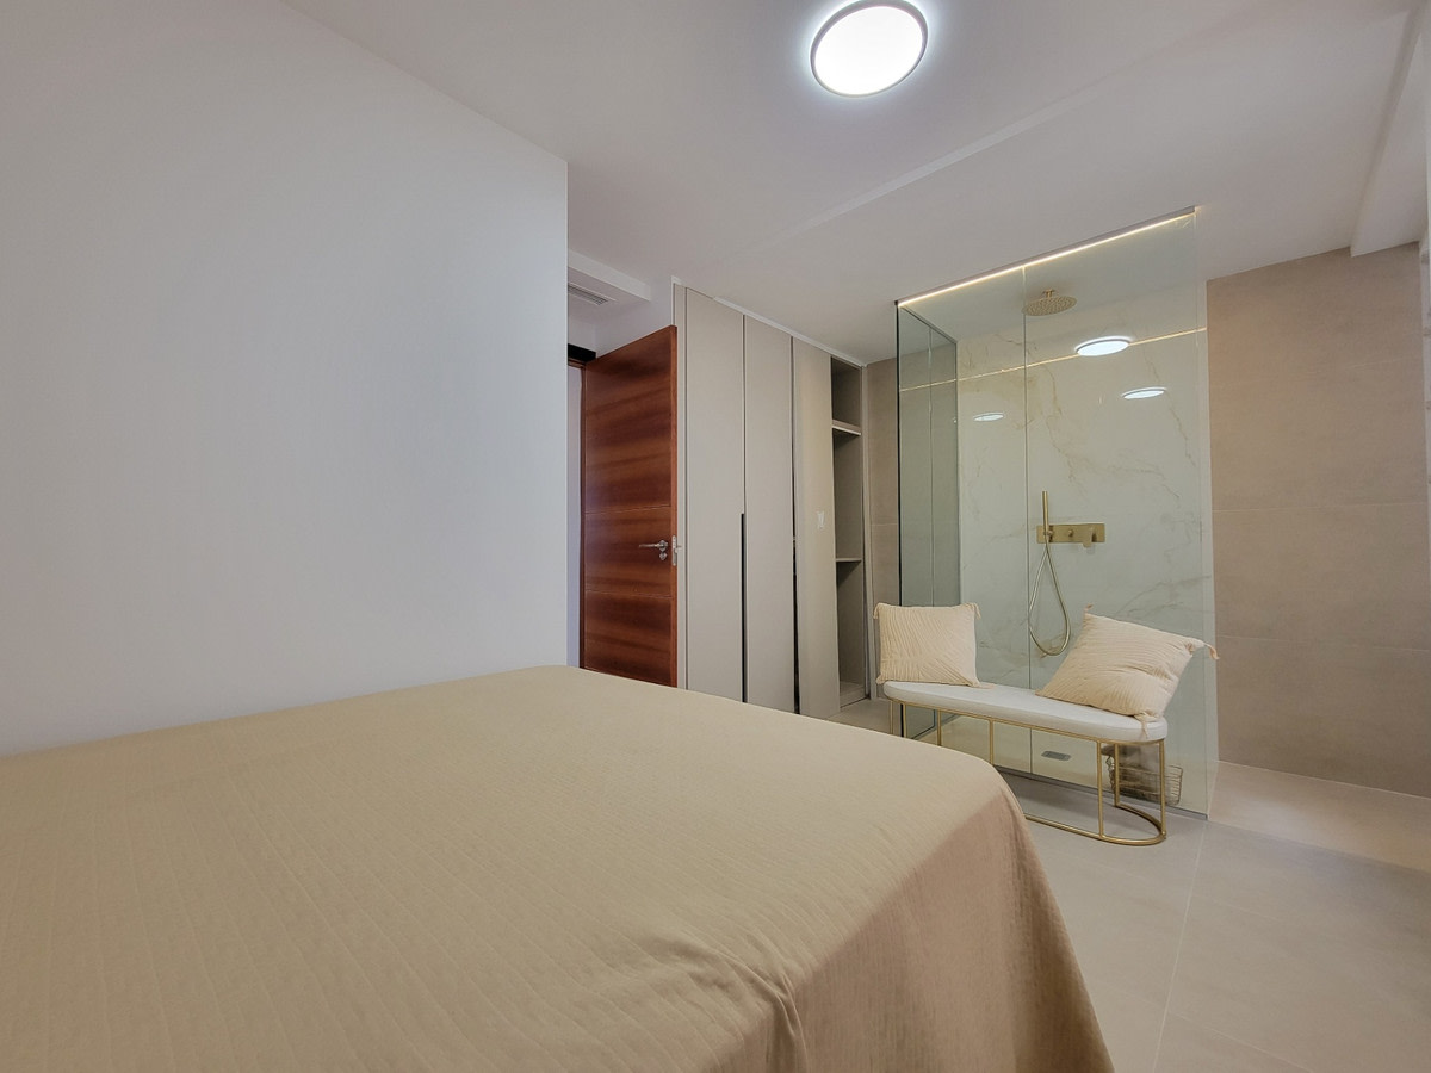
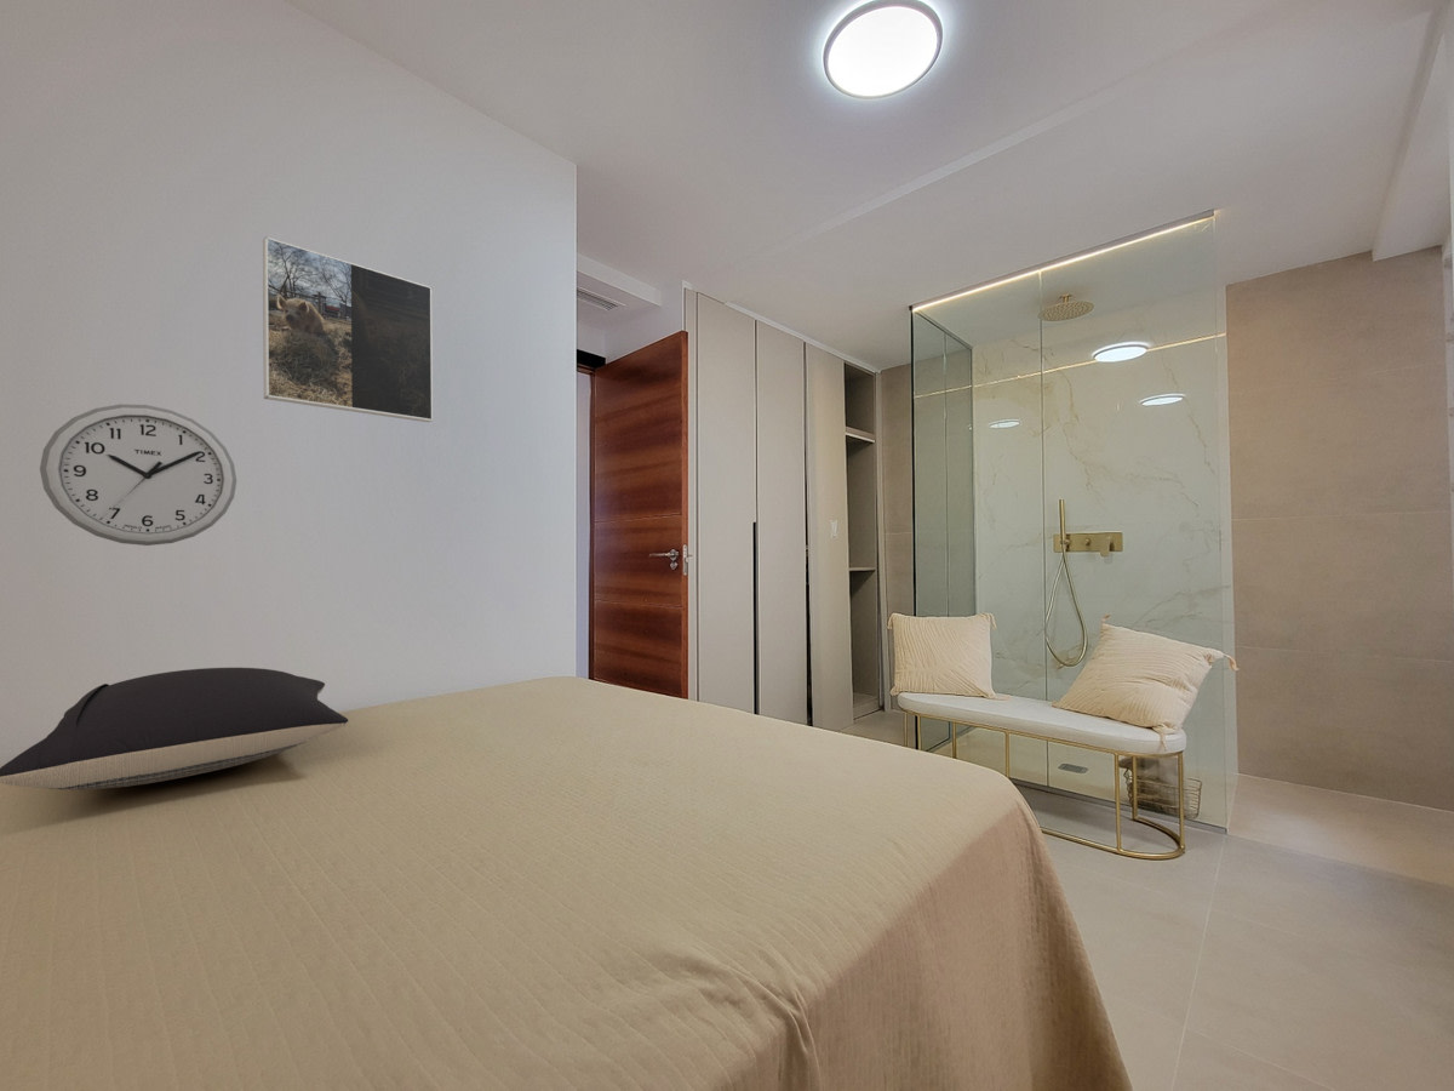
+ pillow [0,667,349,790]
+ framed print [262,235,434,423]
+ wall clock [39,404,237,547]
